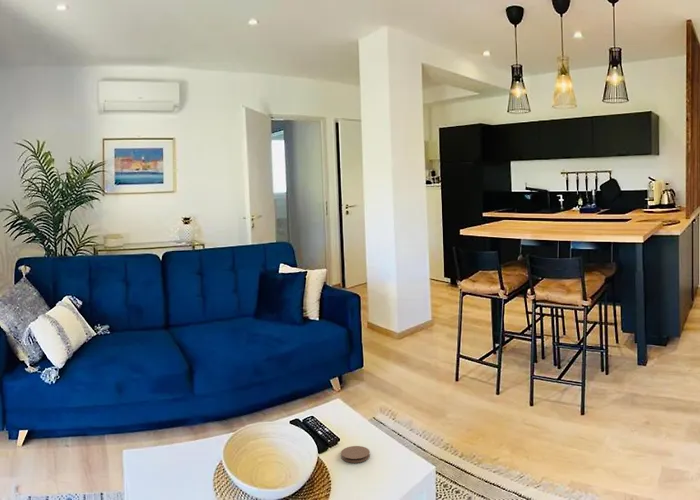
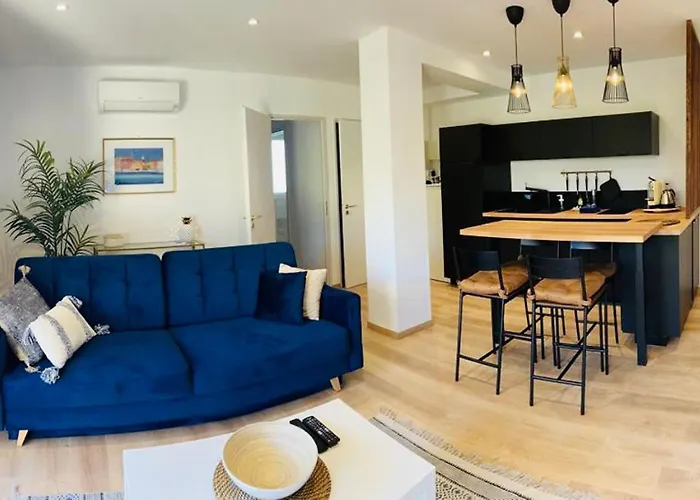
- coaster [340,445,371,464]
